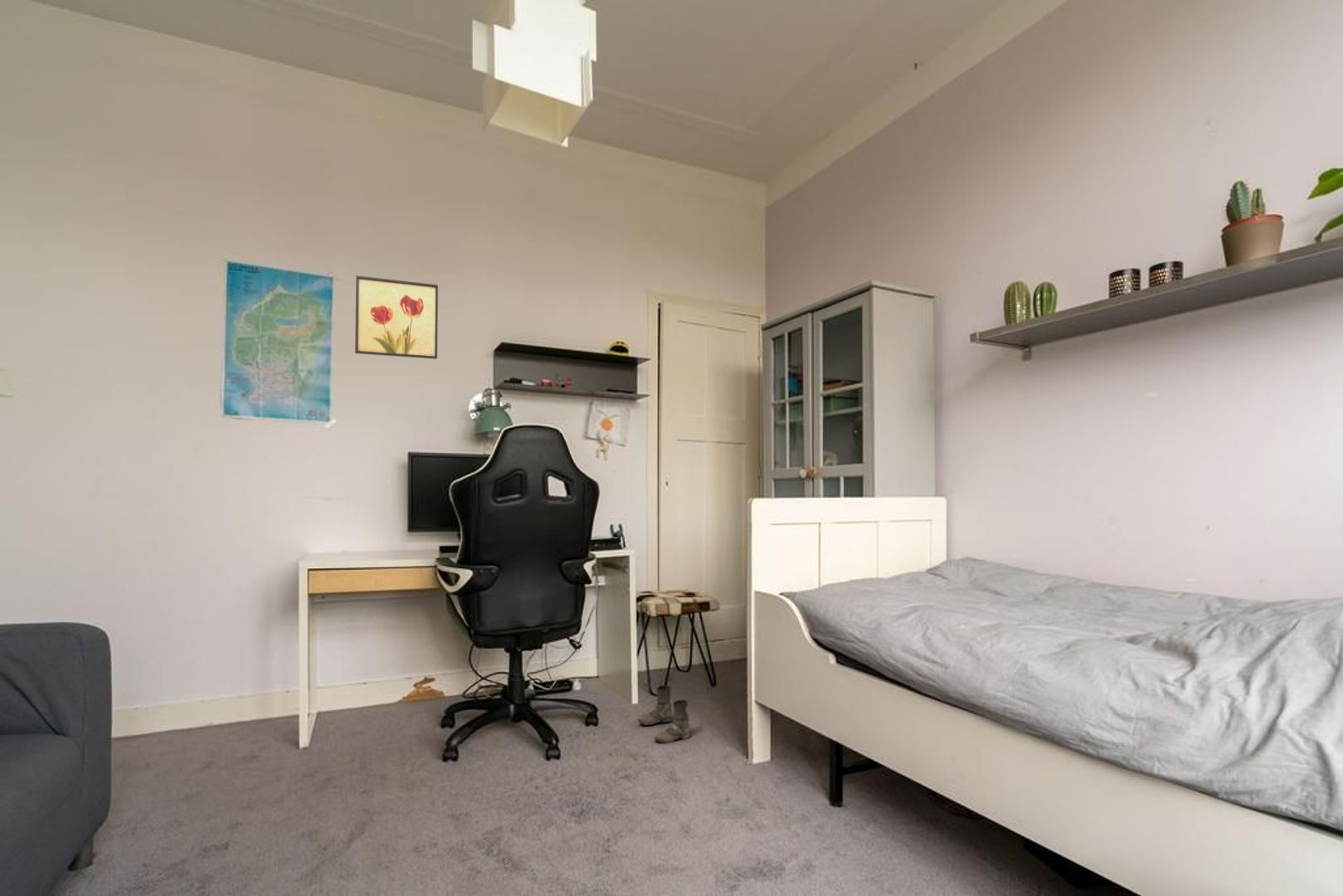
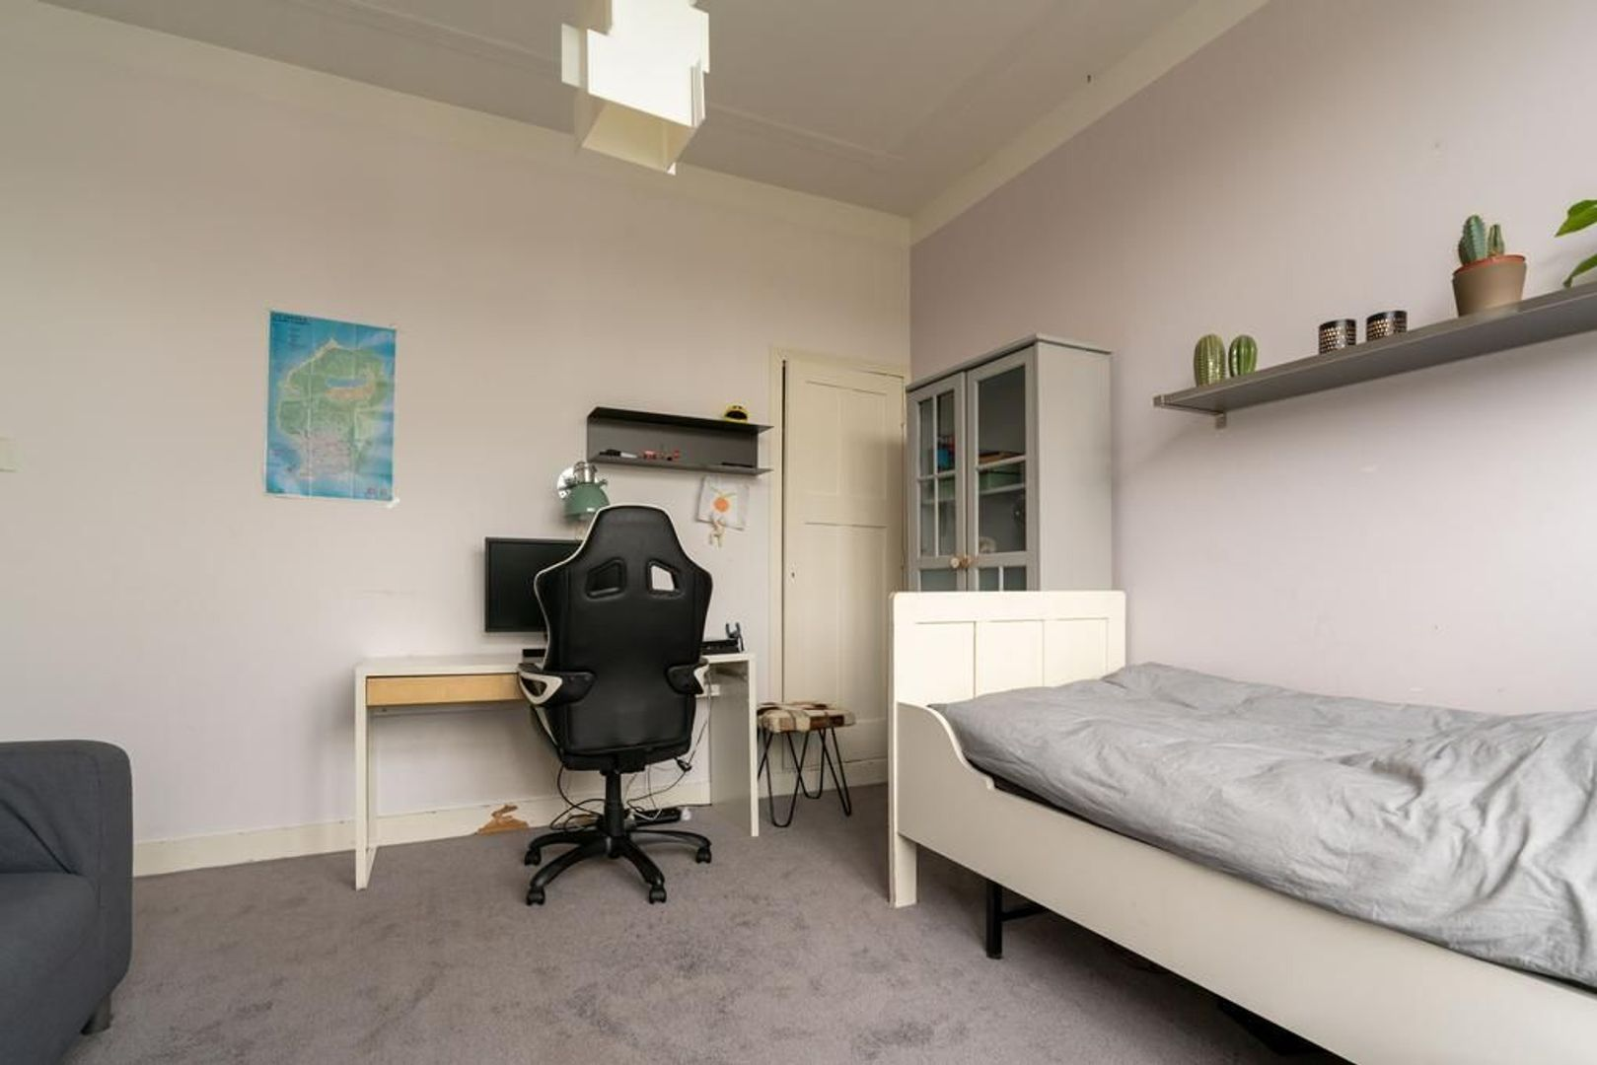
- boots [637,684,691,744]
- wall art [354,275,439,360]
